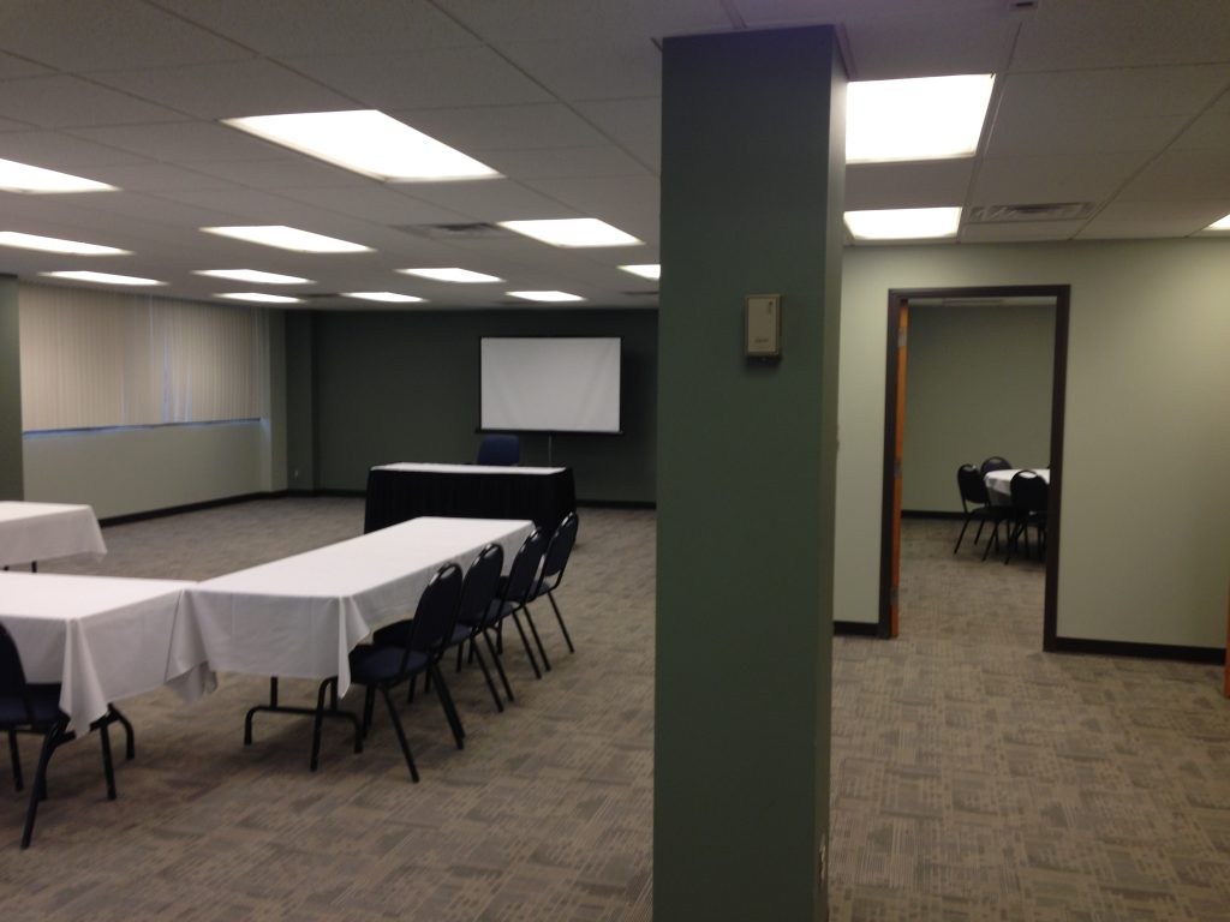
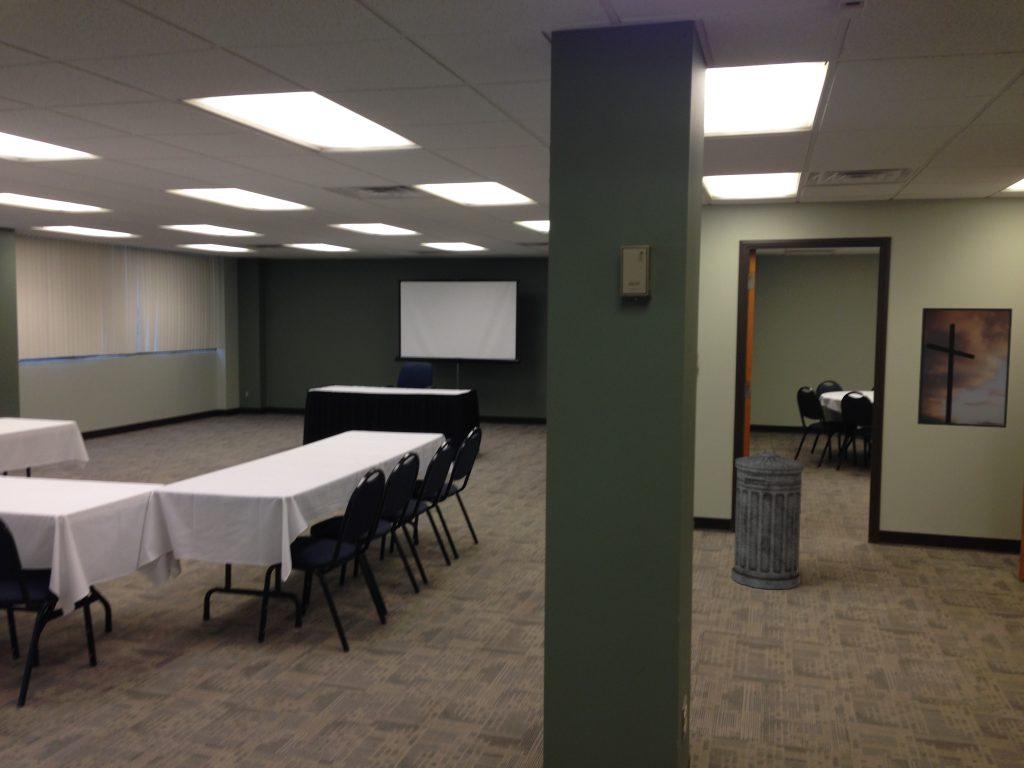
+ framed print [916,307,1013,429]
+ trash can [730,448,805,591]
